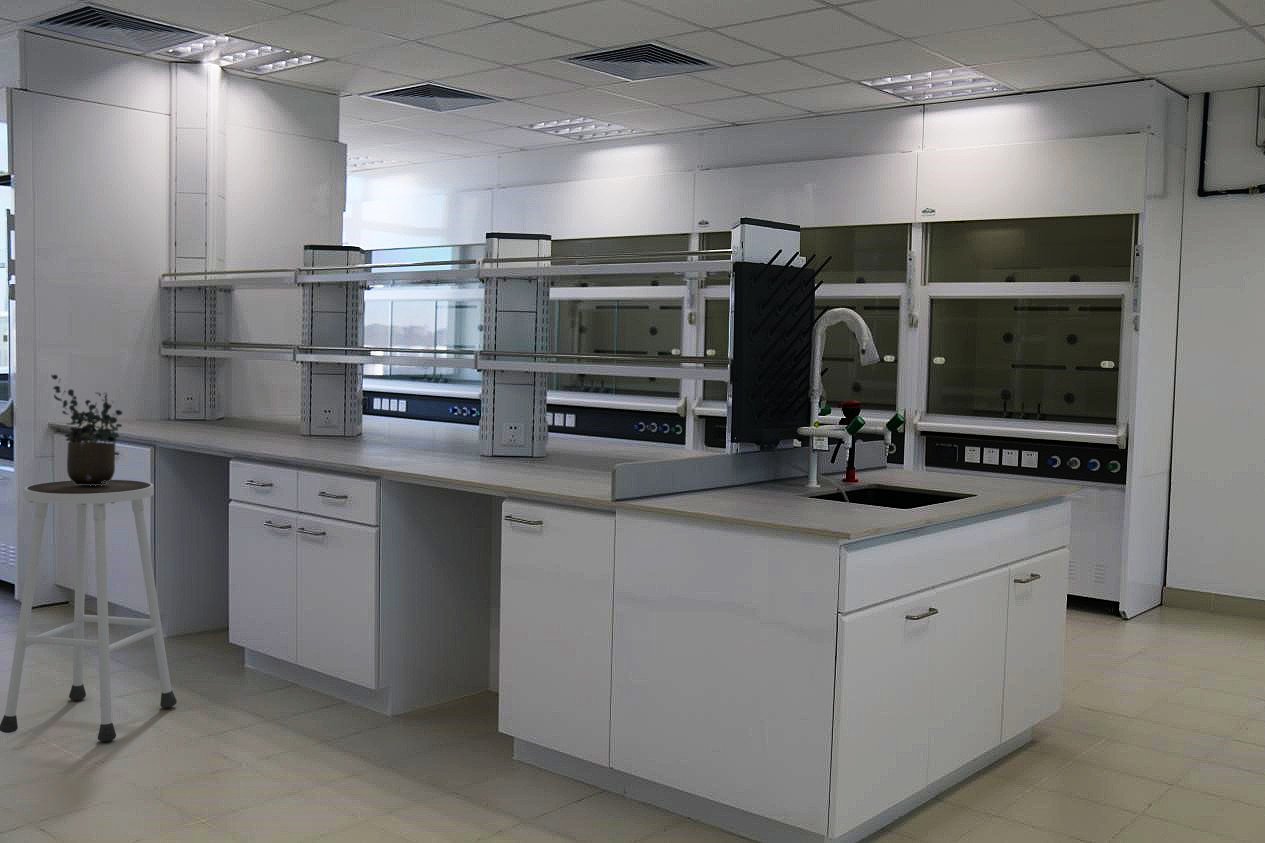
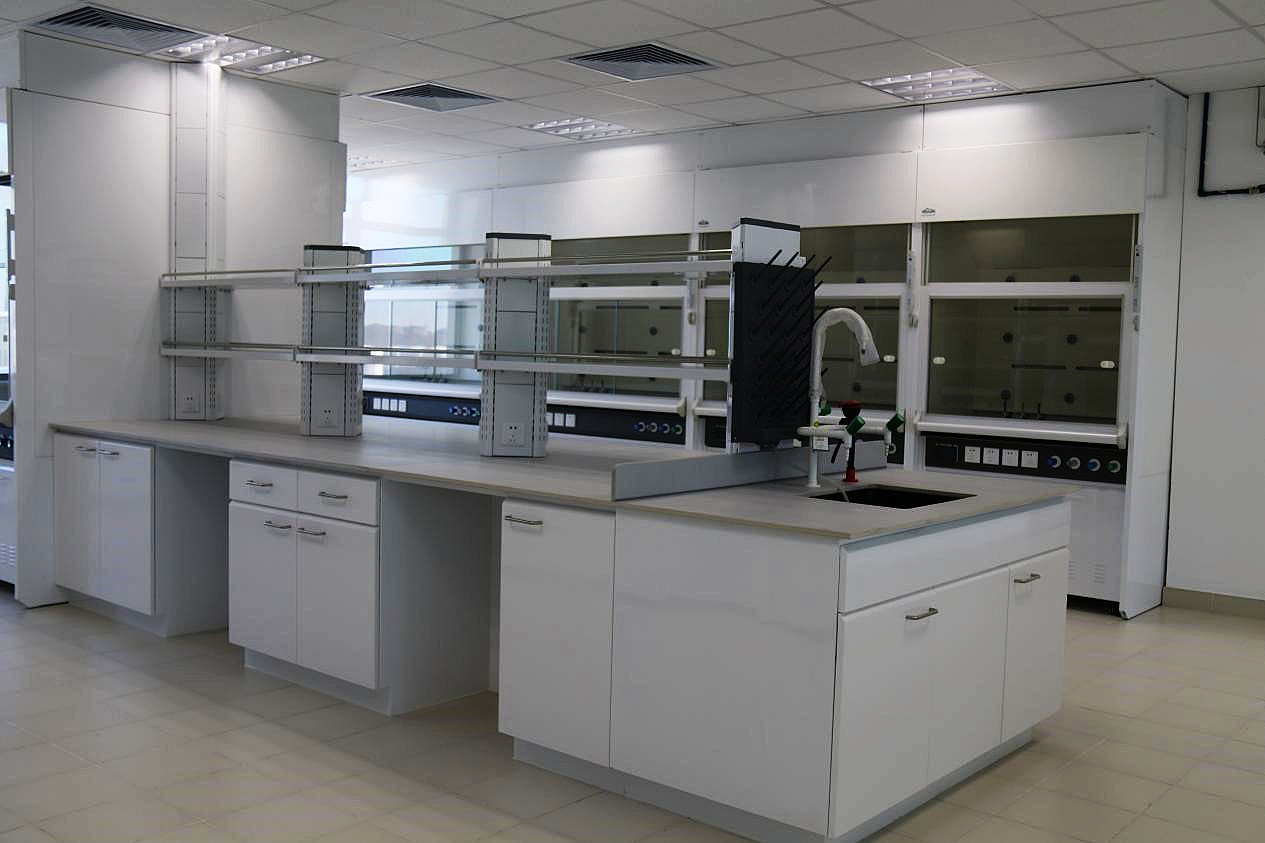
- potted plant [50,373,123,486]
- stool [0,478,178,743]
